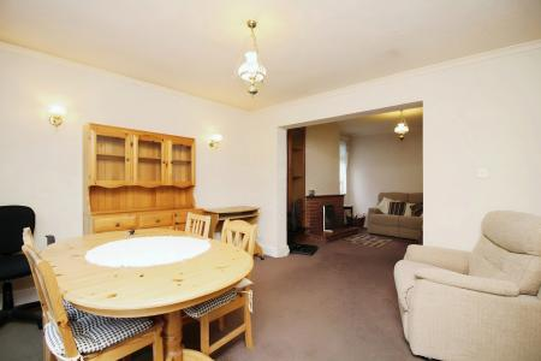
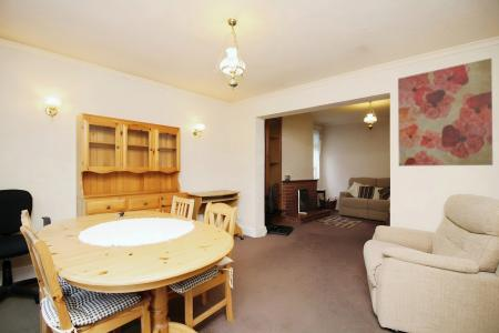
+ wall art [397,57,493,167]
